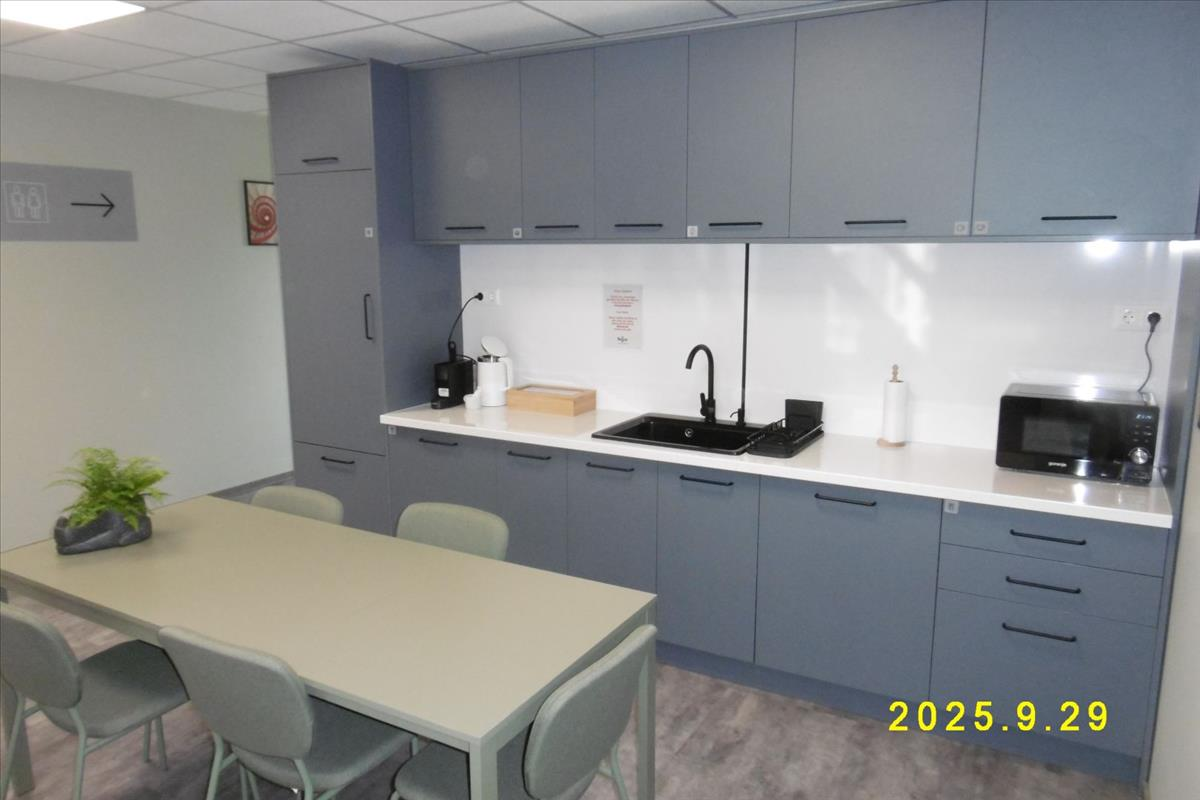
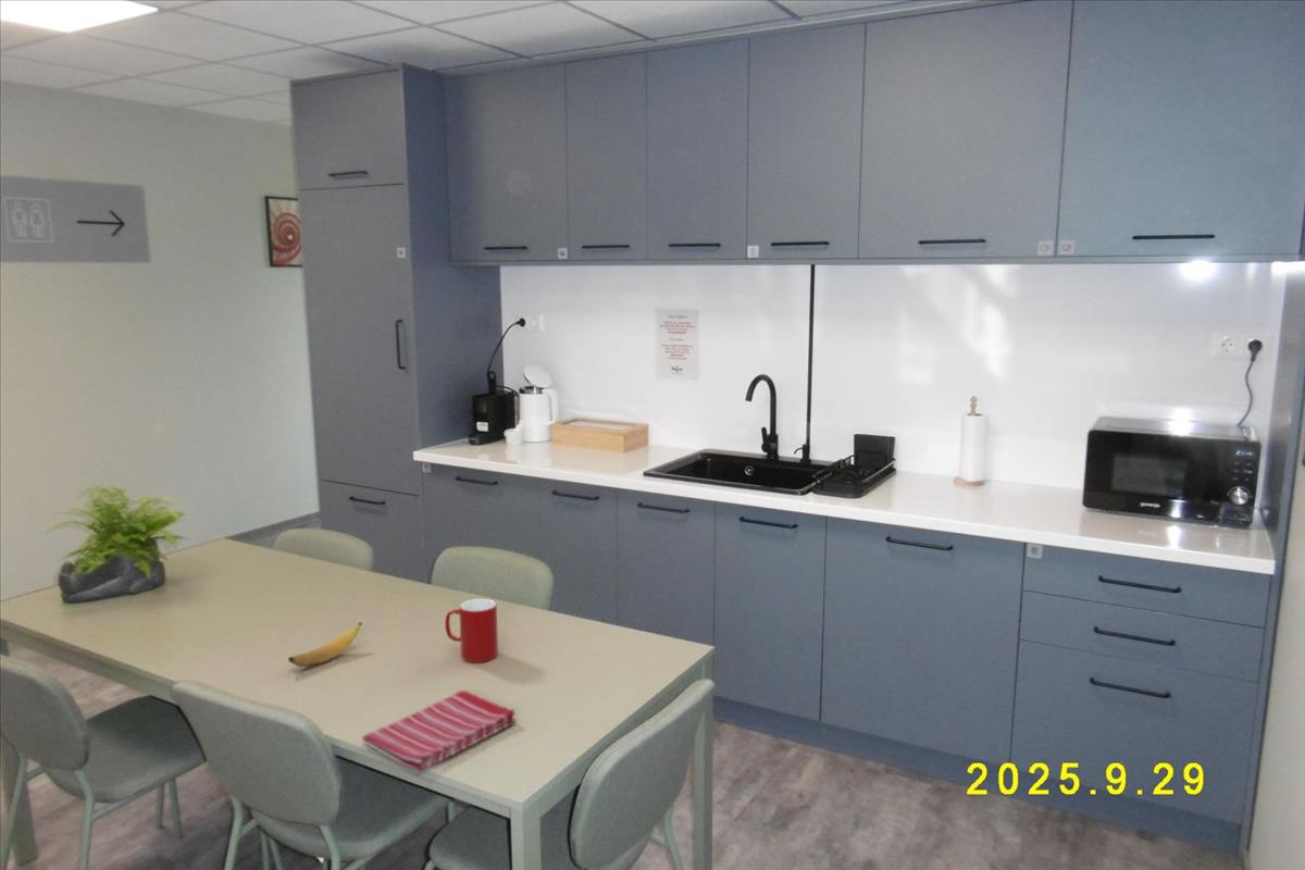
+ banana [287,621,363,668]
+ dish towel [361,689,517,773]
+ cup [444,598,499,663]
